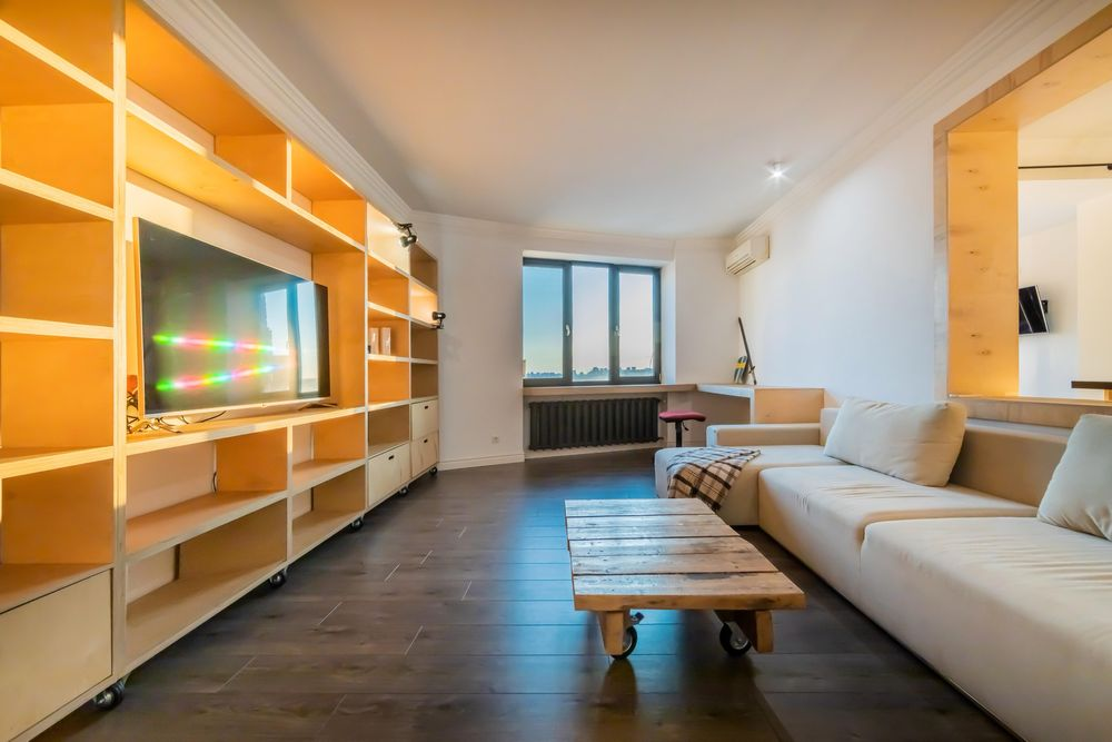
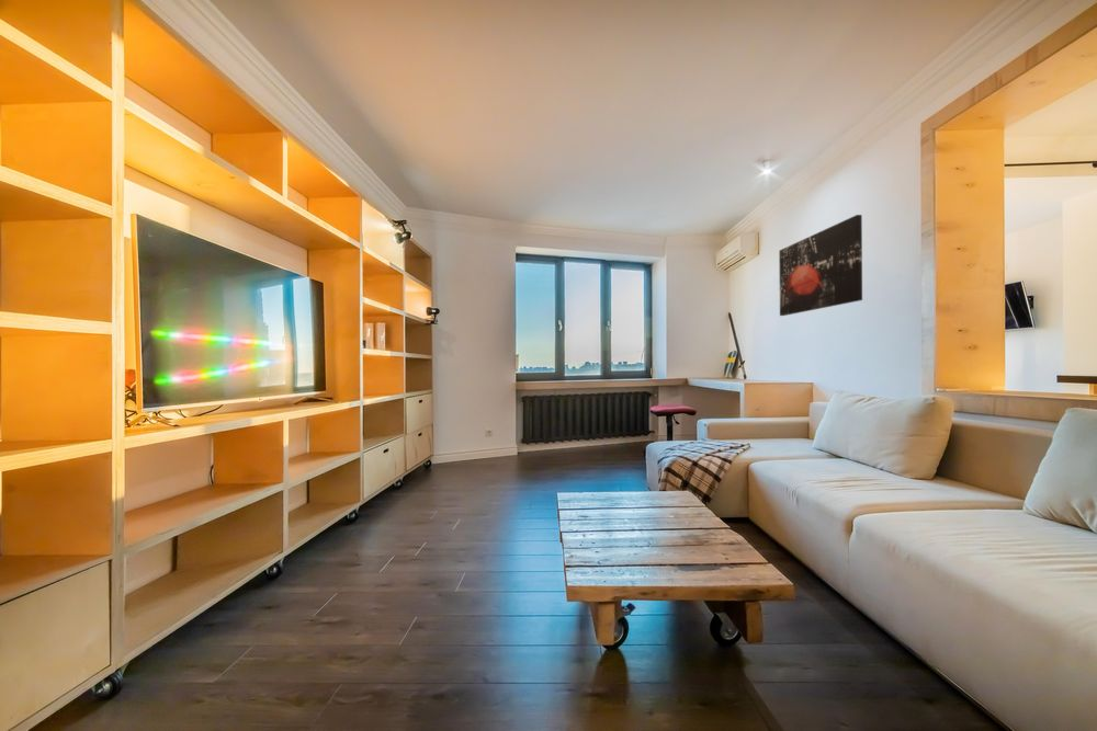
+ wall art [778,214,863,317]
